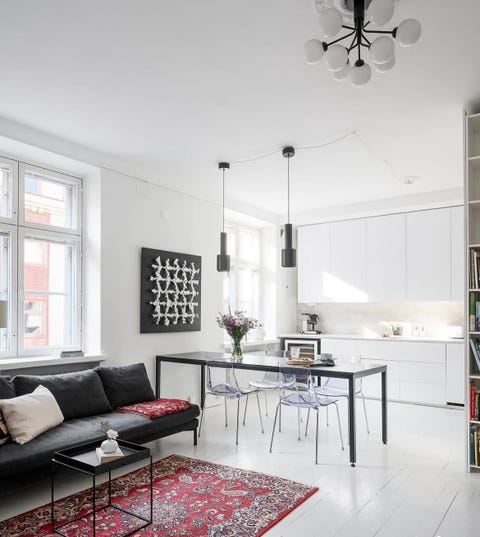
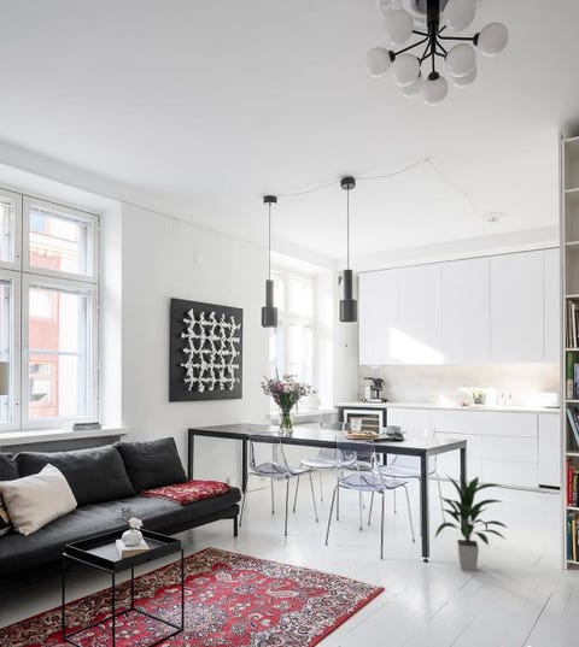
+ indoor plant [433,472,509,572]
